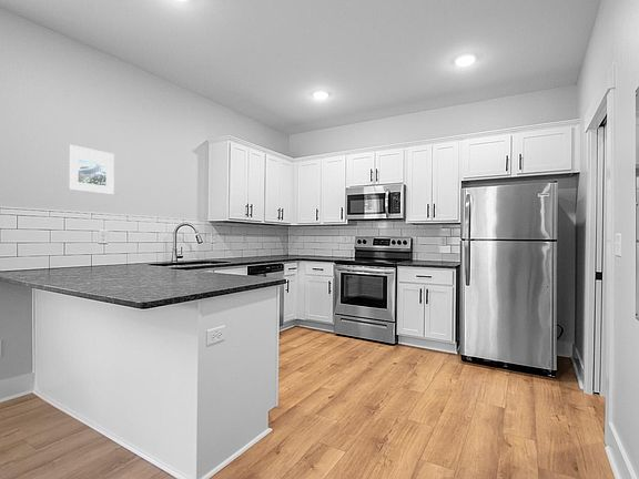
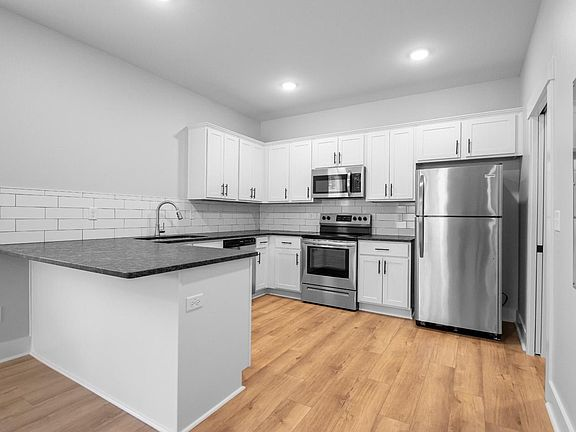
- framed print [68,144,115,195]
